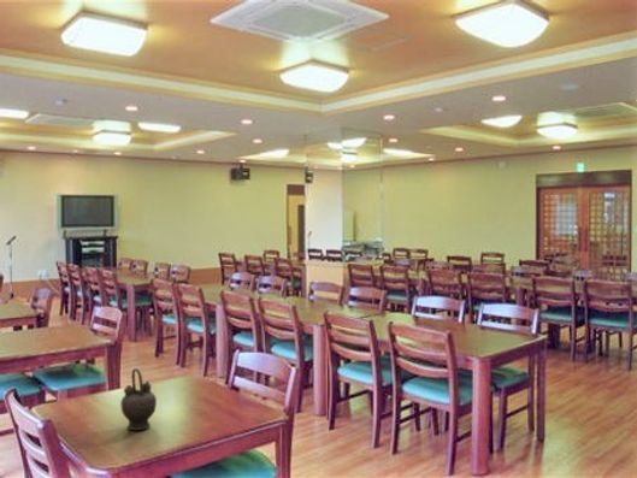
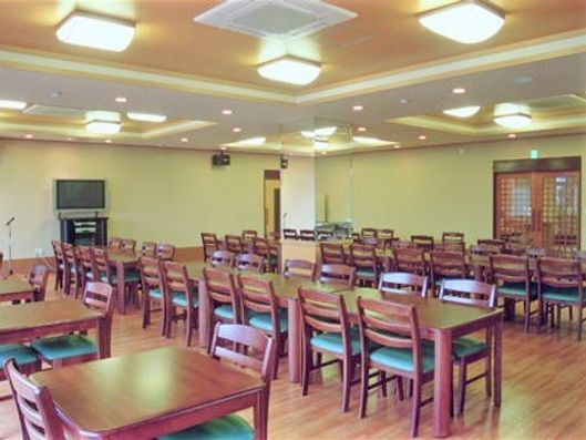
- teapot [119,367,158,431]
